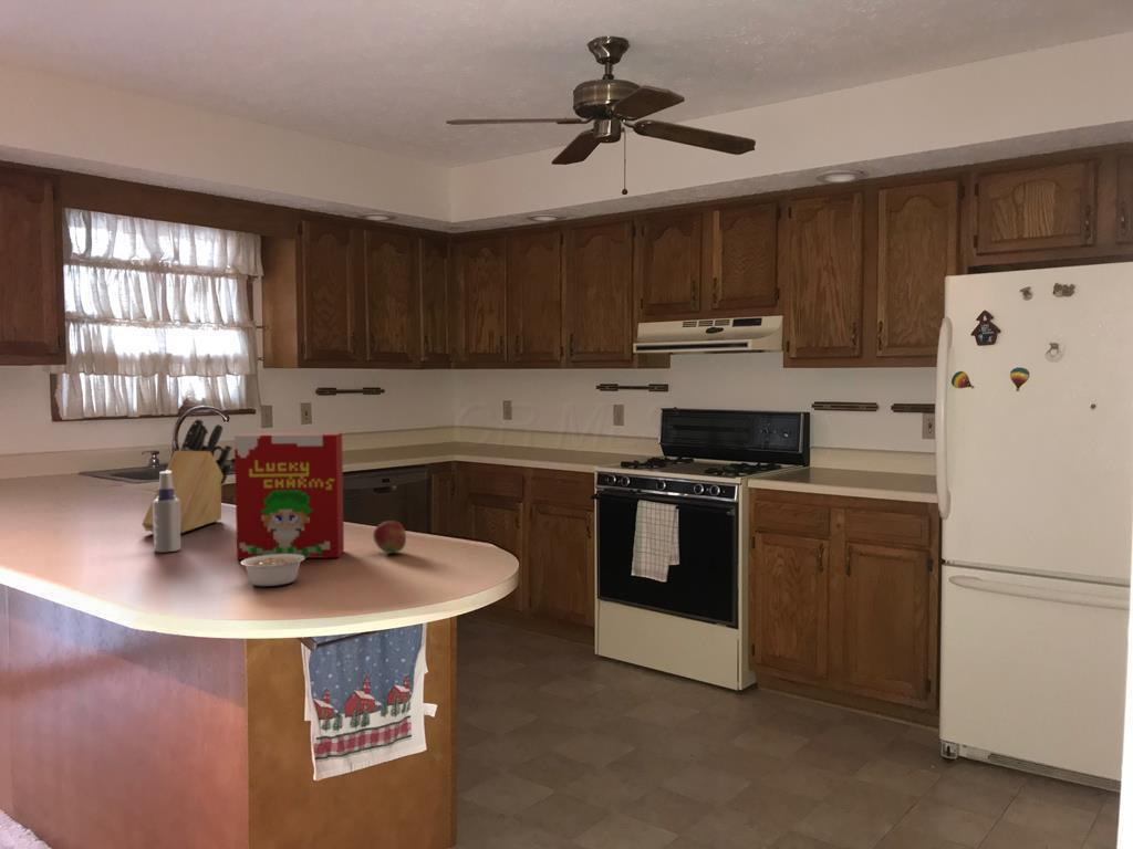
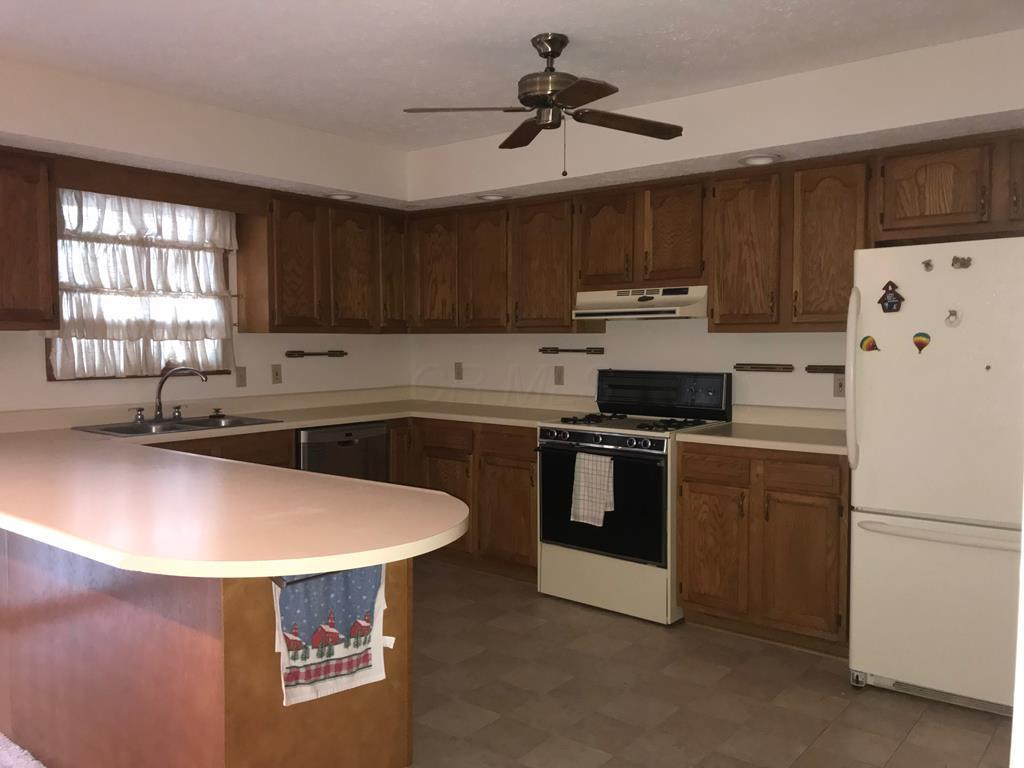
- knife block [141,418,233,534]
- legume [240,552,318,587]
- fruit [372,520,407,554]
- spray bottle [153,470,183,553]
- cereal box [233,431,345,560]
